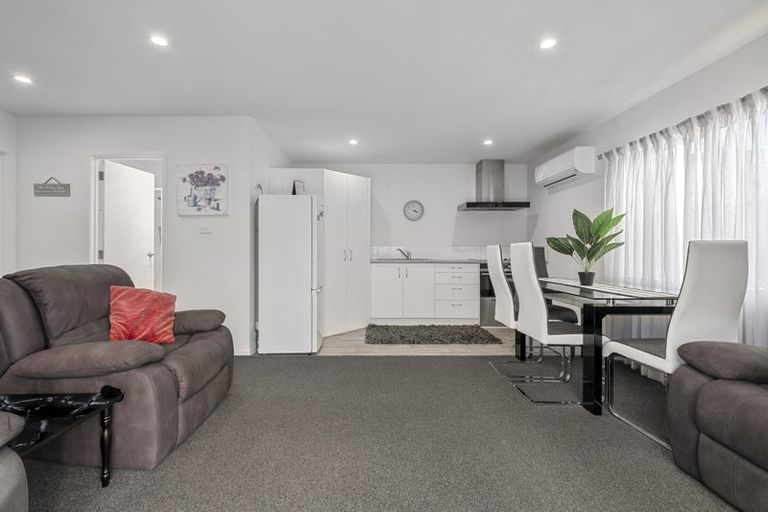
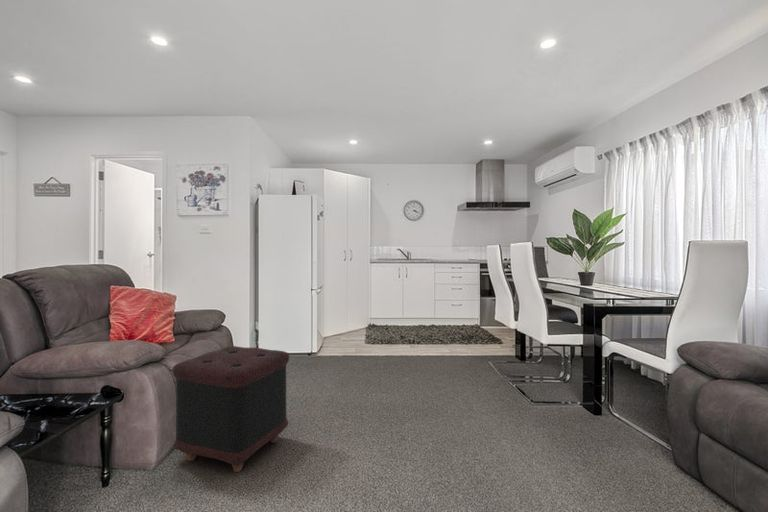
+ ottoman [171,345,290,473]
